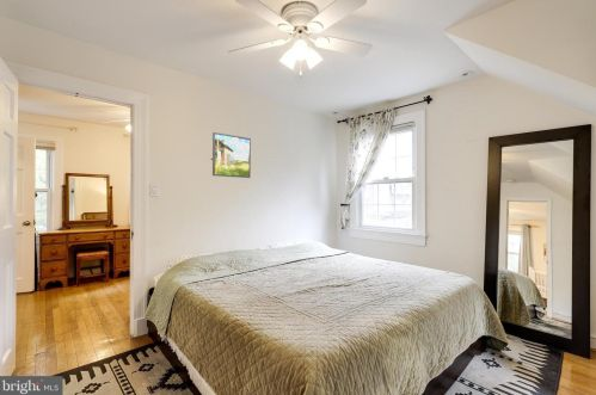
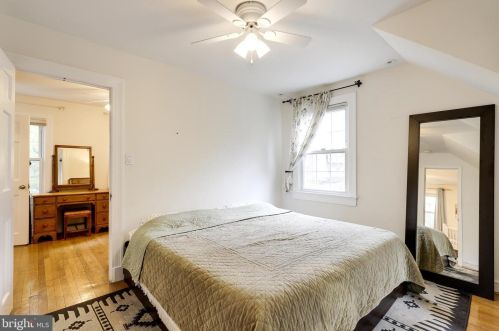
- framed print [211,131,252,179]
